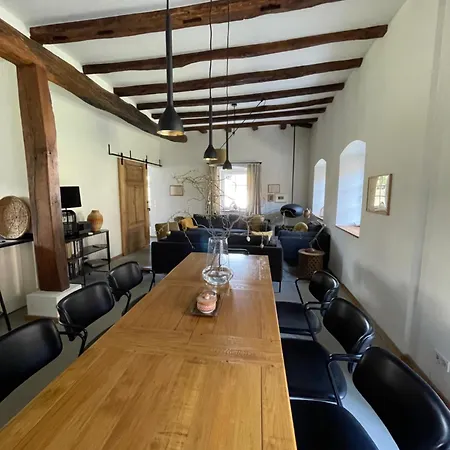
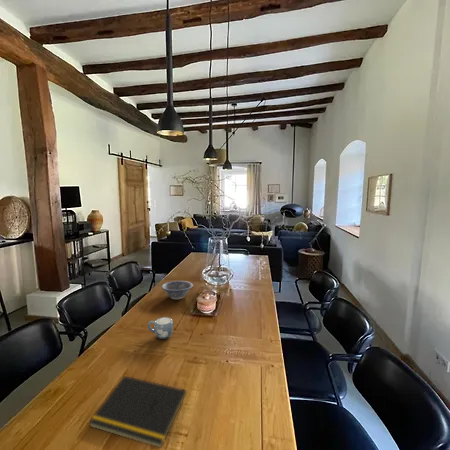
+ notepad [88,375,188,449]
+ mug [147,316,174,340]
+ bowl [160,280,194,300]
